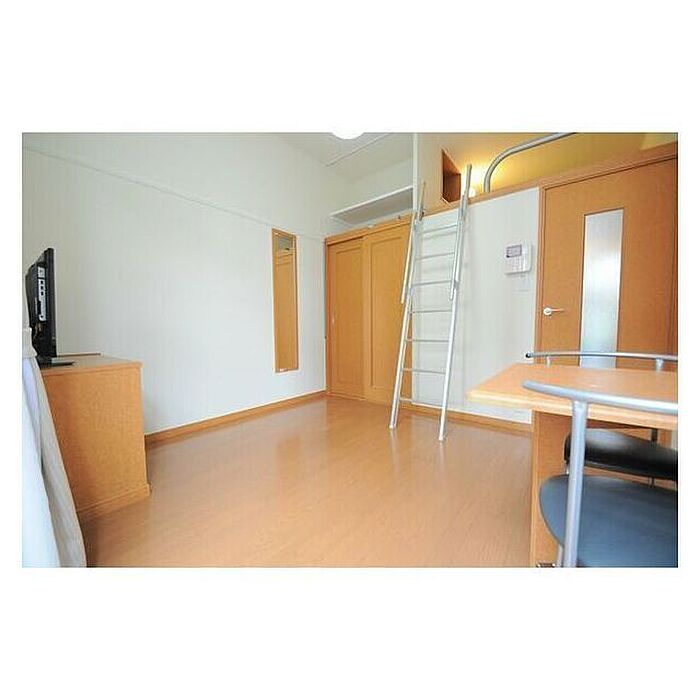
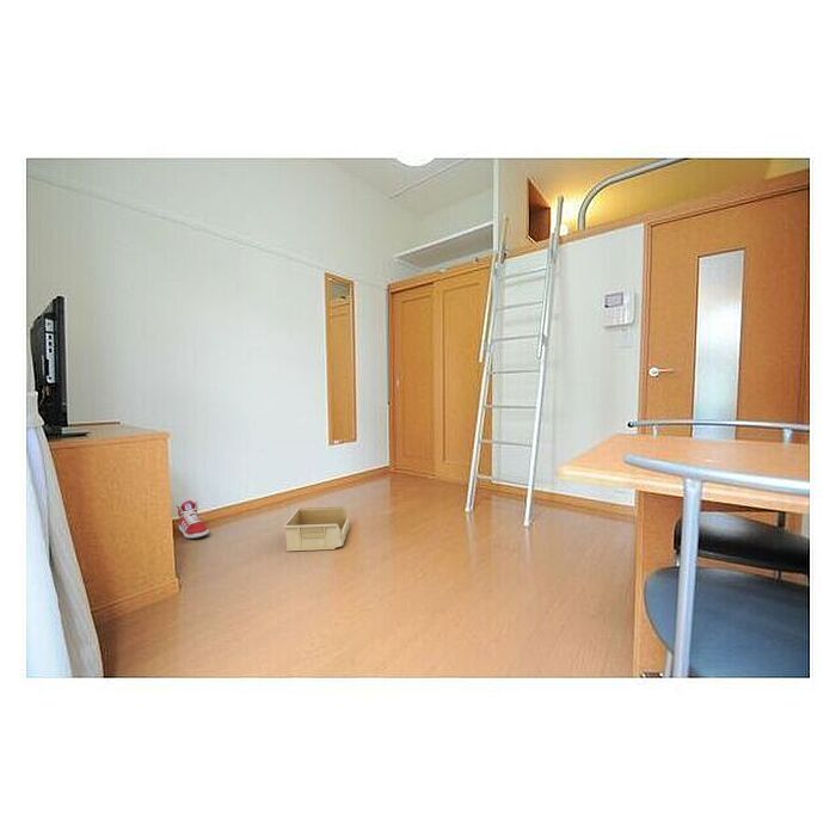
+ storage bin [282,505,350,552]
+ sneaker [176,499,210,540]
